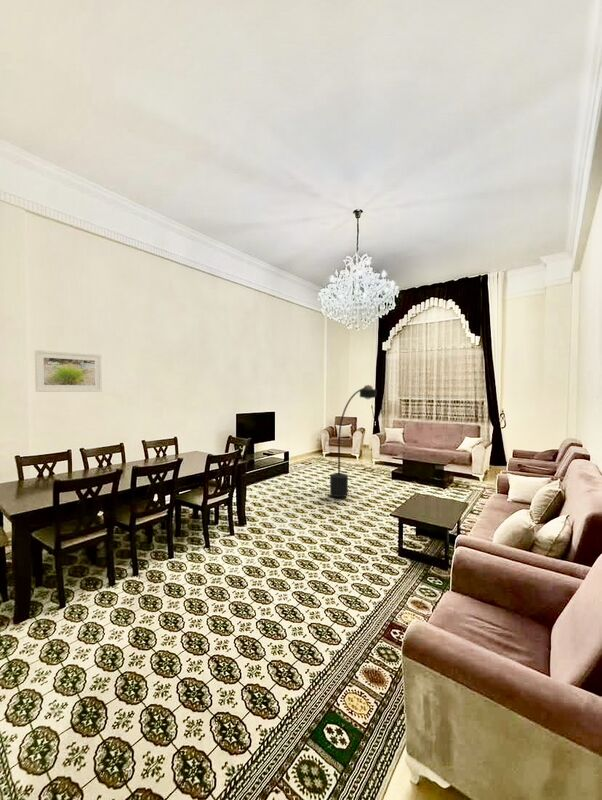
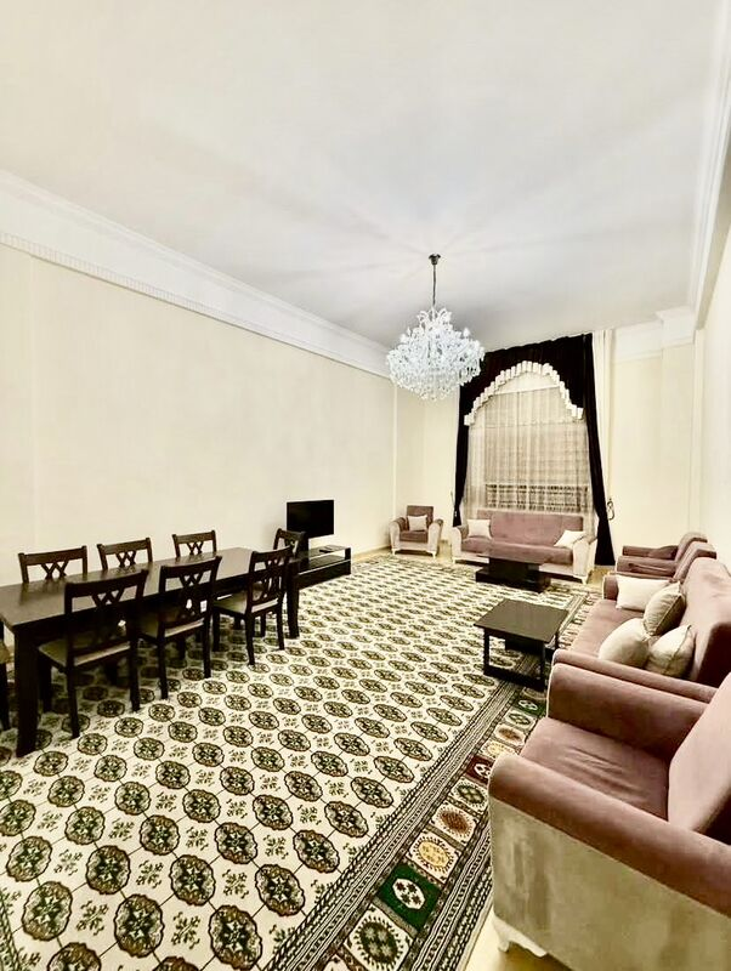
- floor lamp [245,384,377,498]
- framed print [34,349,103,393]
